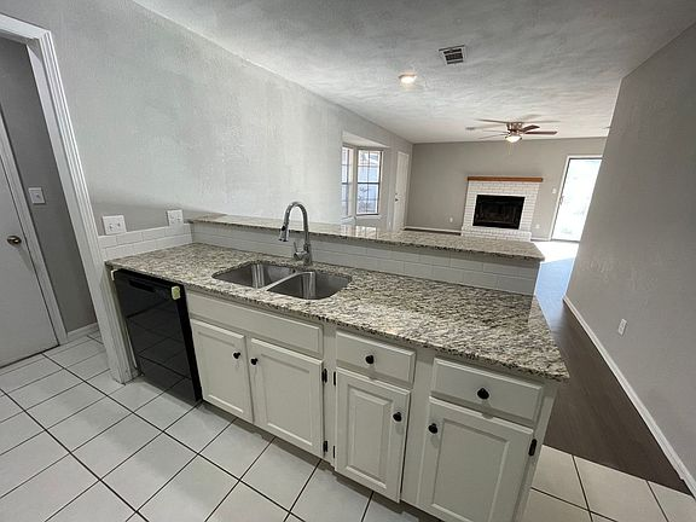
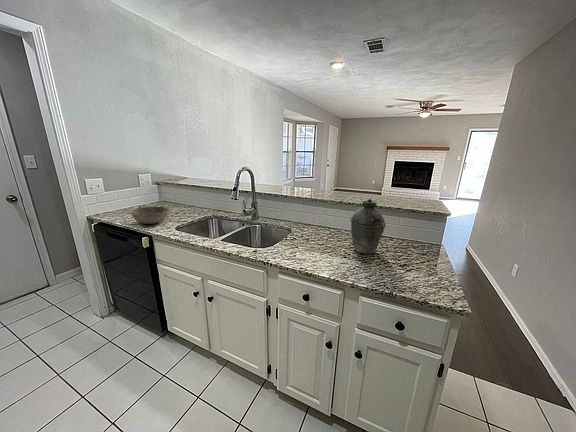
+ bowl [131,205,170,225]
+ kettle [349,198,387,255]
